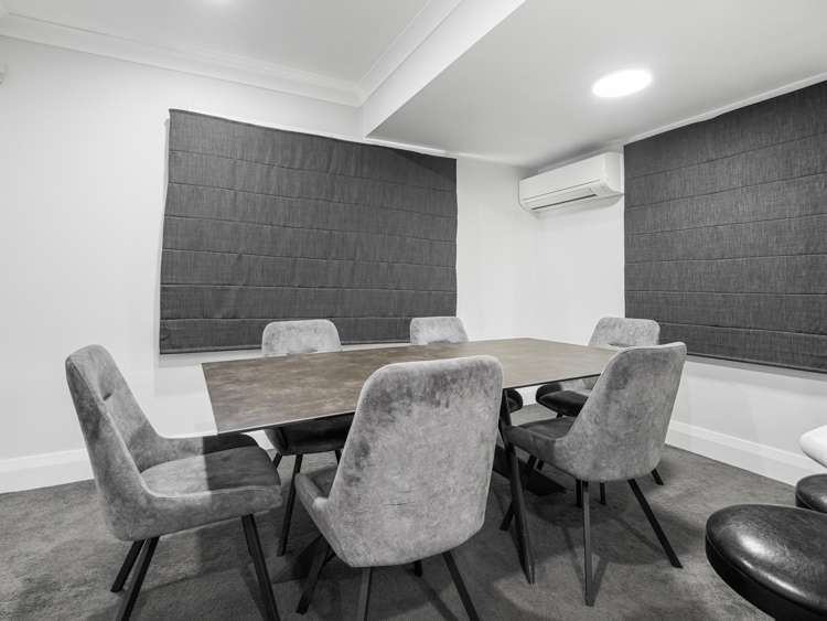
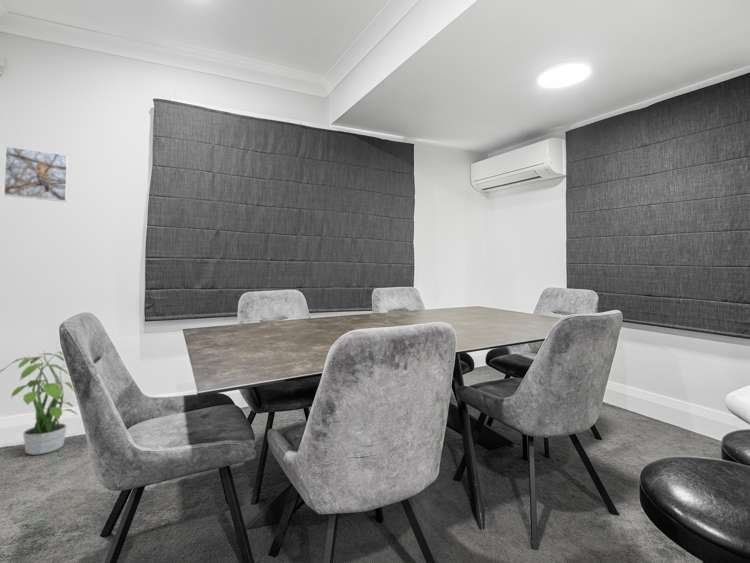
+ potted plant [0,350,79,456]
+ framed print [3,145,69,203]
